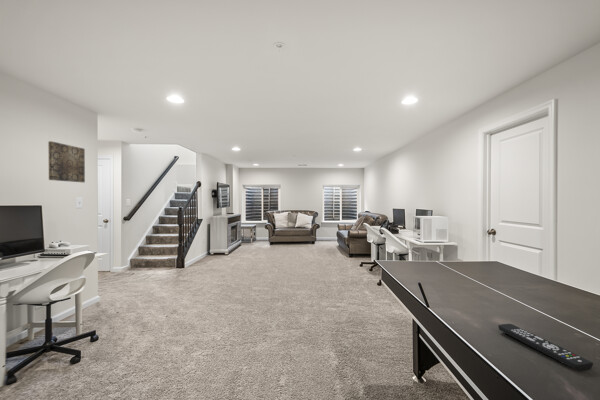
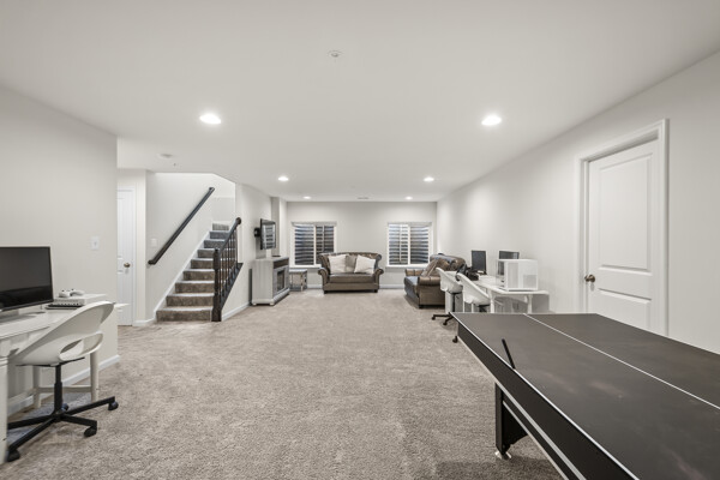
- wall art [47,140,86,183]
- remote control [497,323,594,372]
